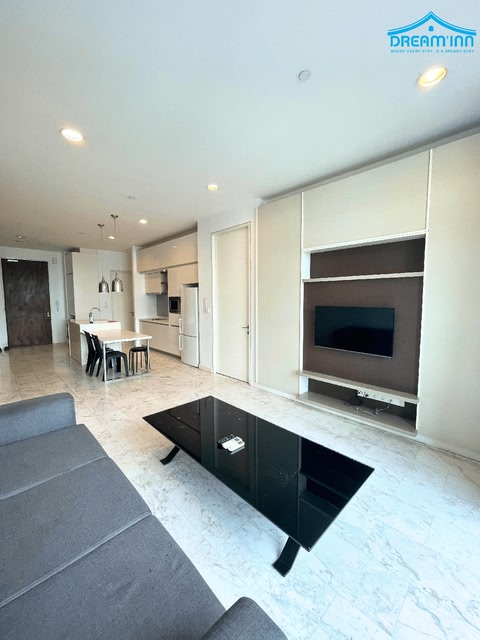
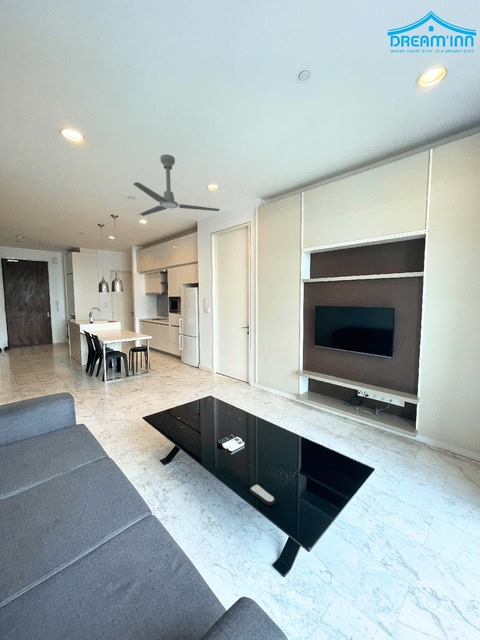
+ ceiling fan [133,154,220,217]
+ remote control [248,483,277,506]
